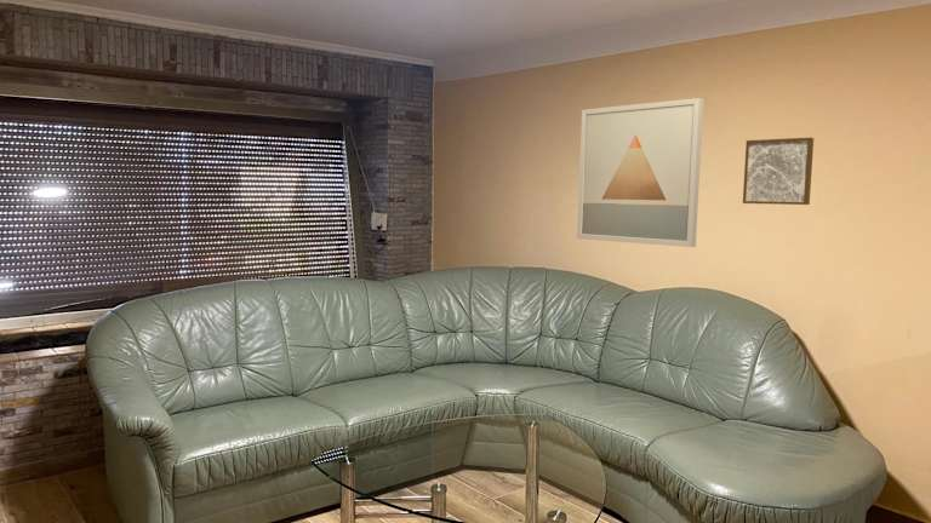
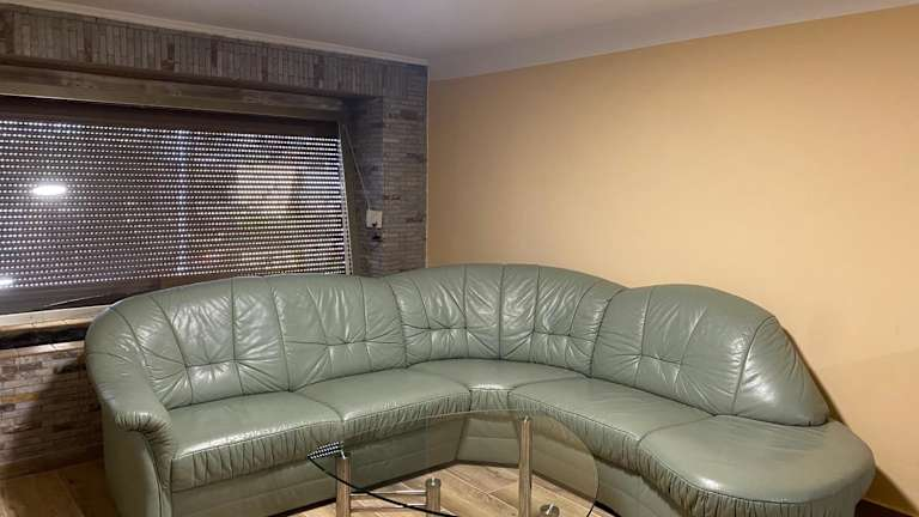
- wall art [742,137,815,206]
- wall art [576,97,704,248]
